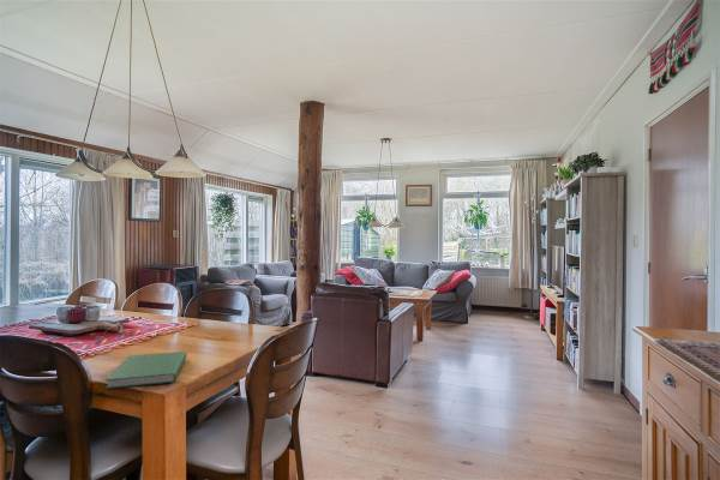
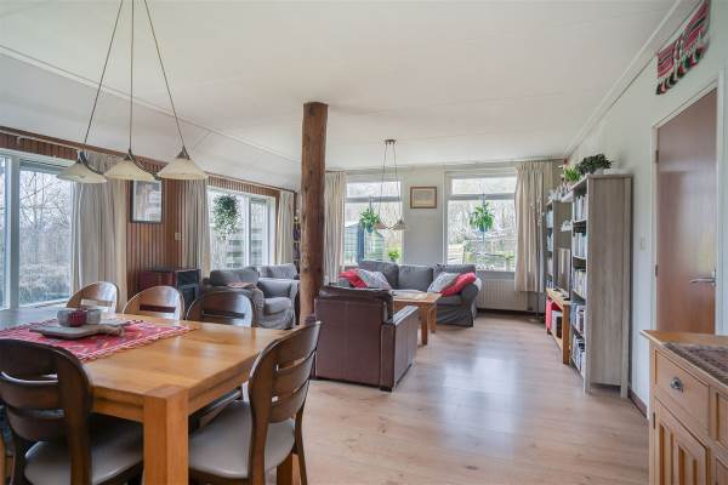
- hardcover book [104,350,188,390]
